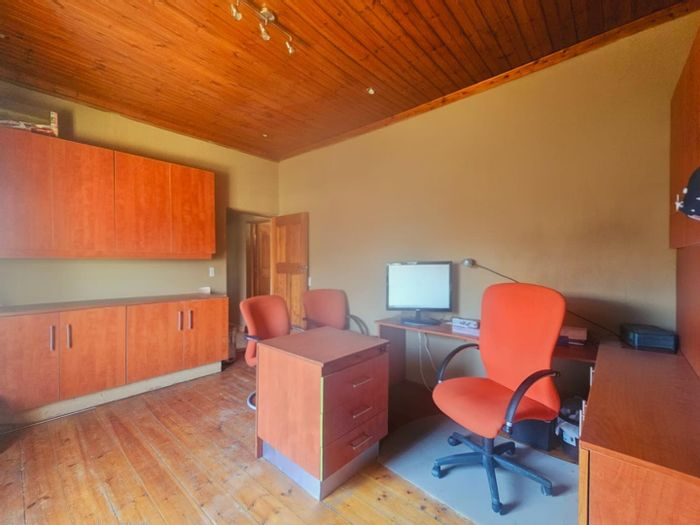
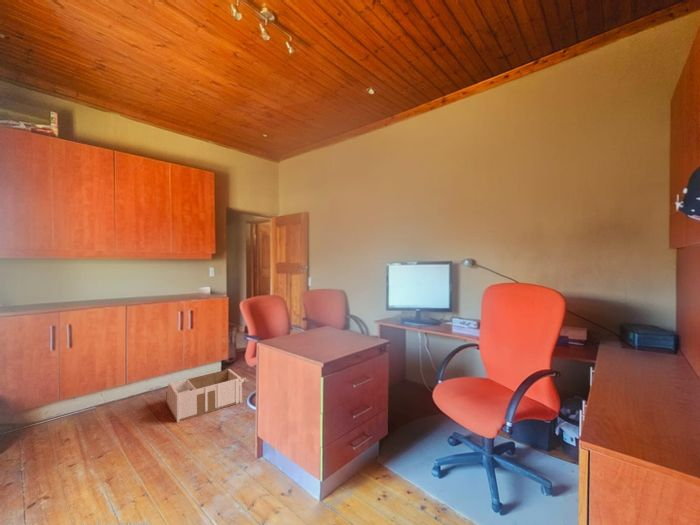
+ storage bin [165,368,247,423]
